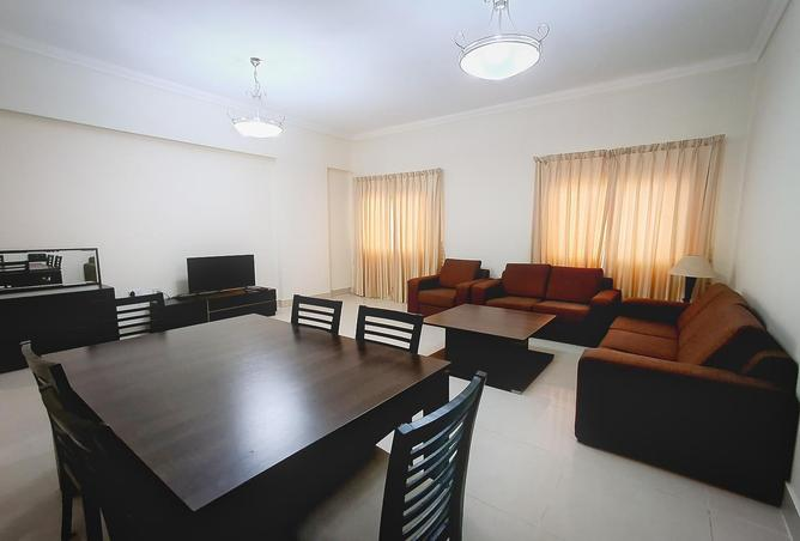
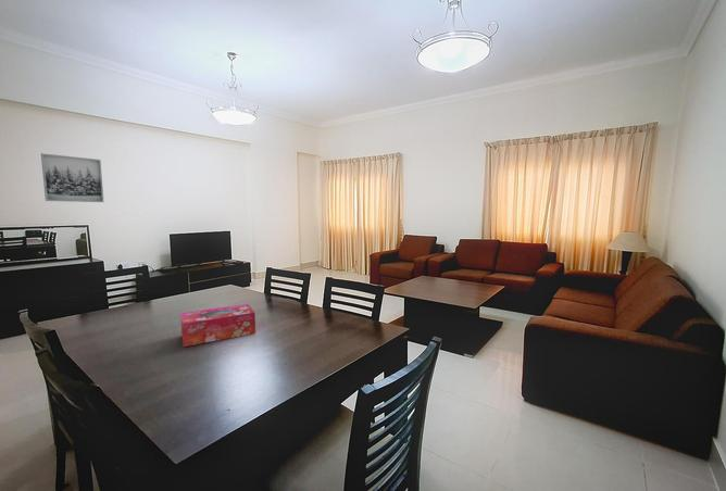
+ tissue box [179,303,256,348]
+ wall art [40,152,104,203]
